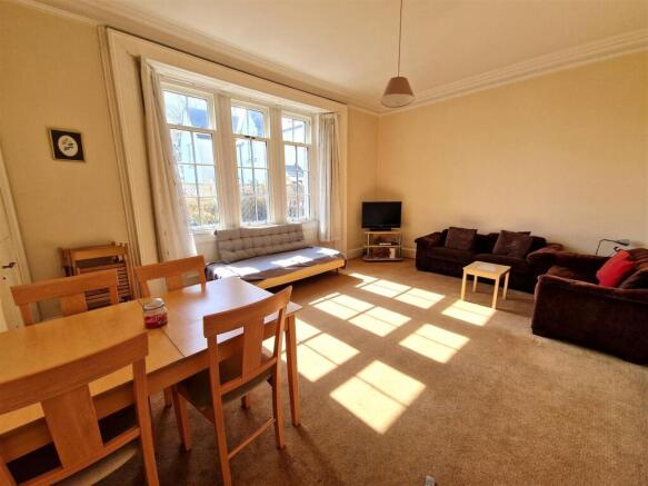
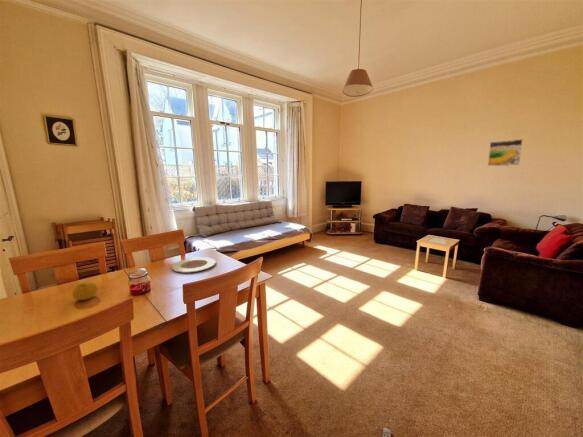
+ plate [171,256,217,274]
+ fruit [71,281,99,301]
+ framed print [487,138,524,167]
